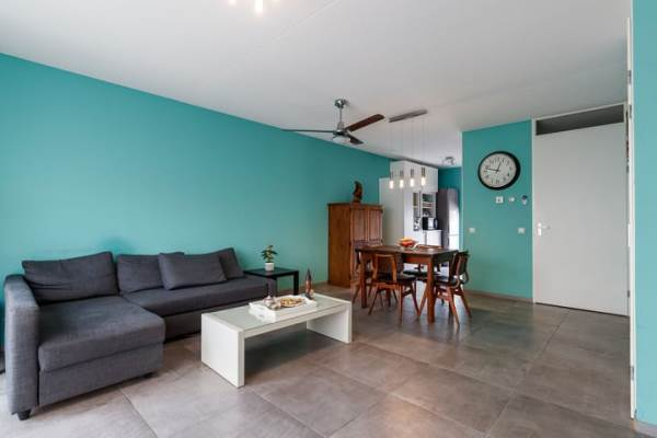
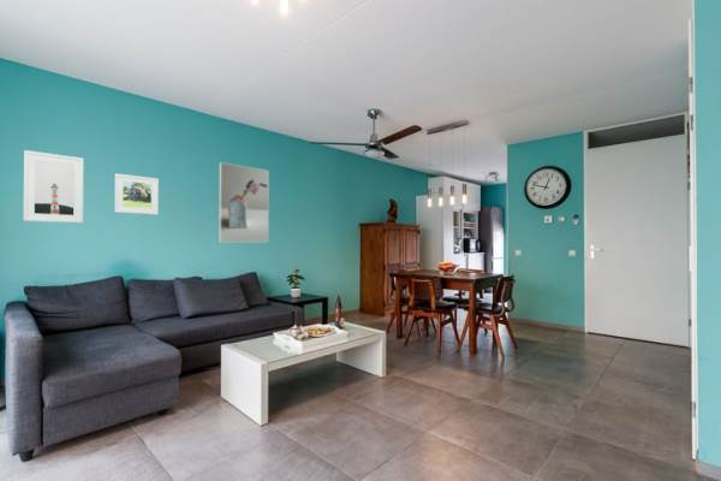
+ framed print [218,161,270,244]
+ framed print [114,172,160,215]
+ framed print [23,149,84,224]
